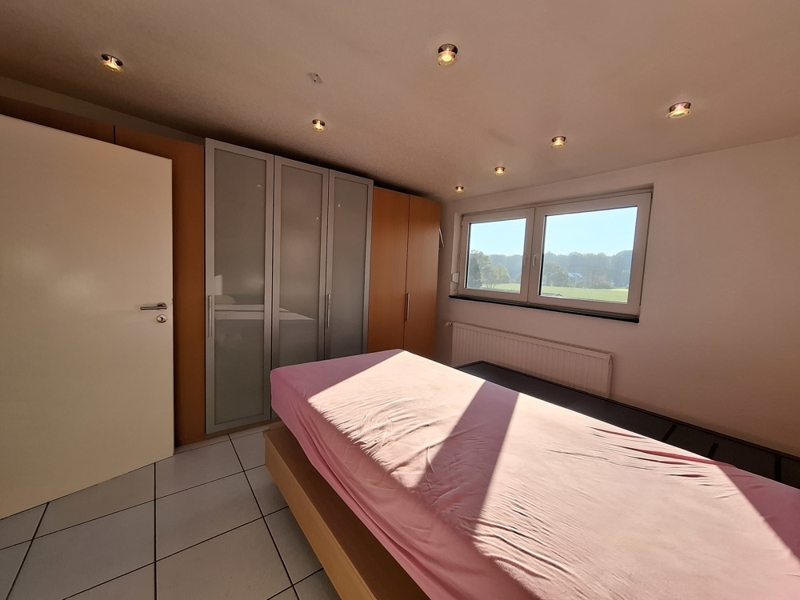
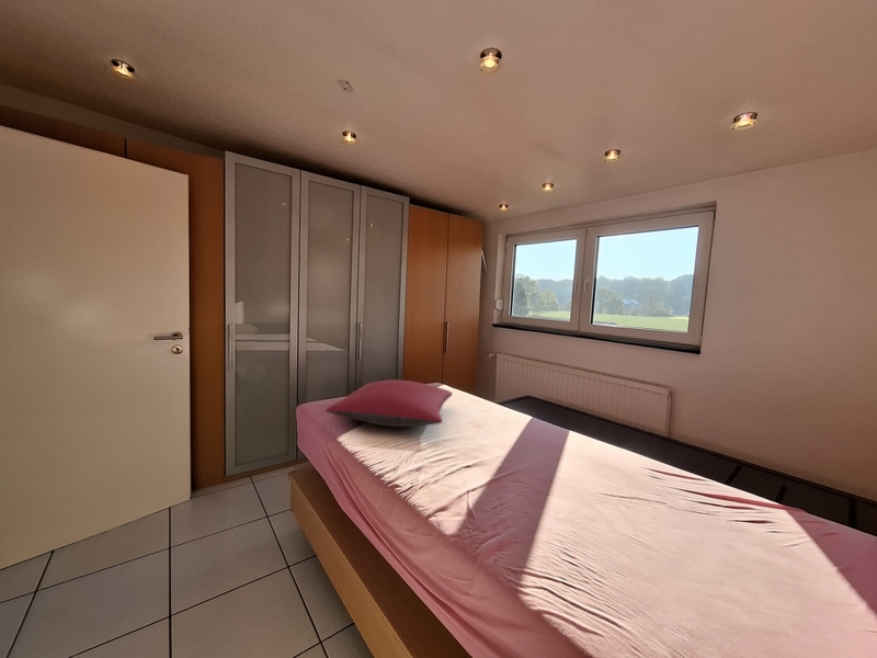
+ pillow [324,378,454,428]
